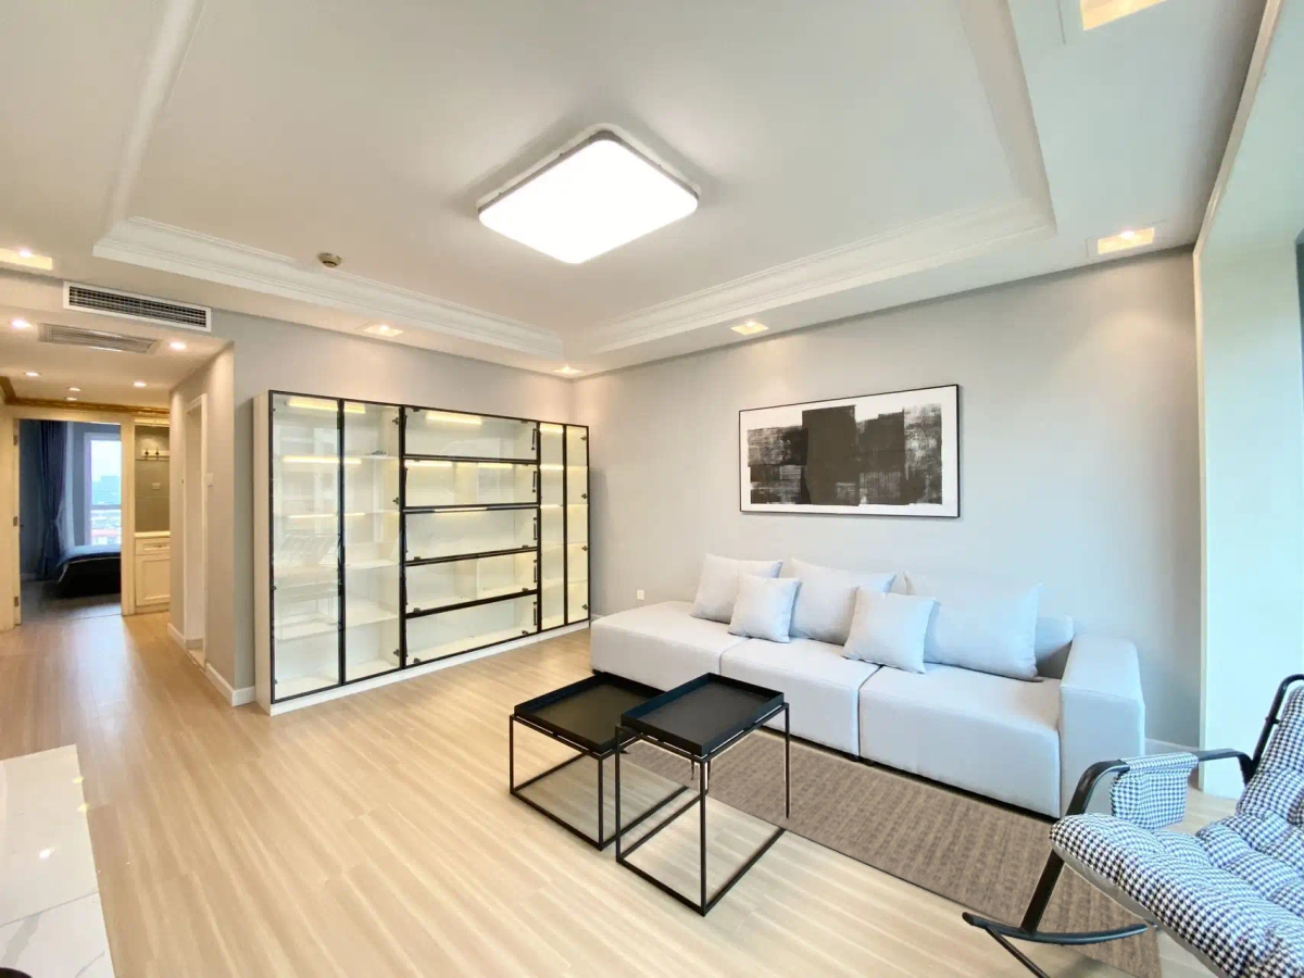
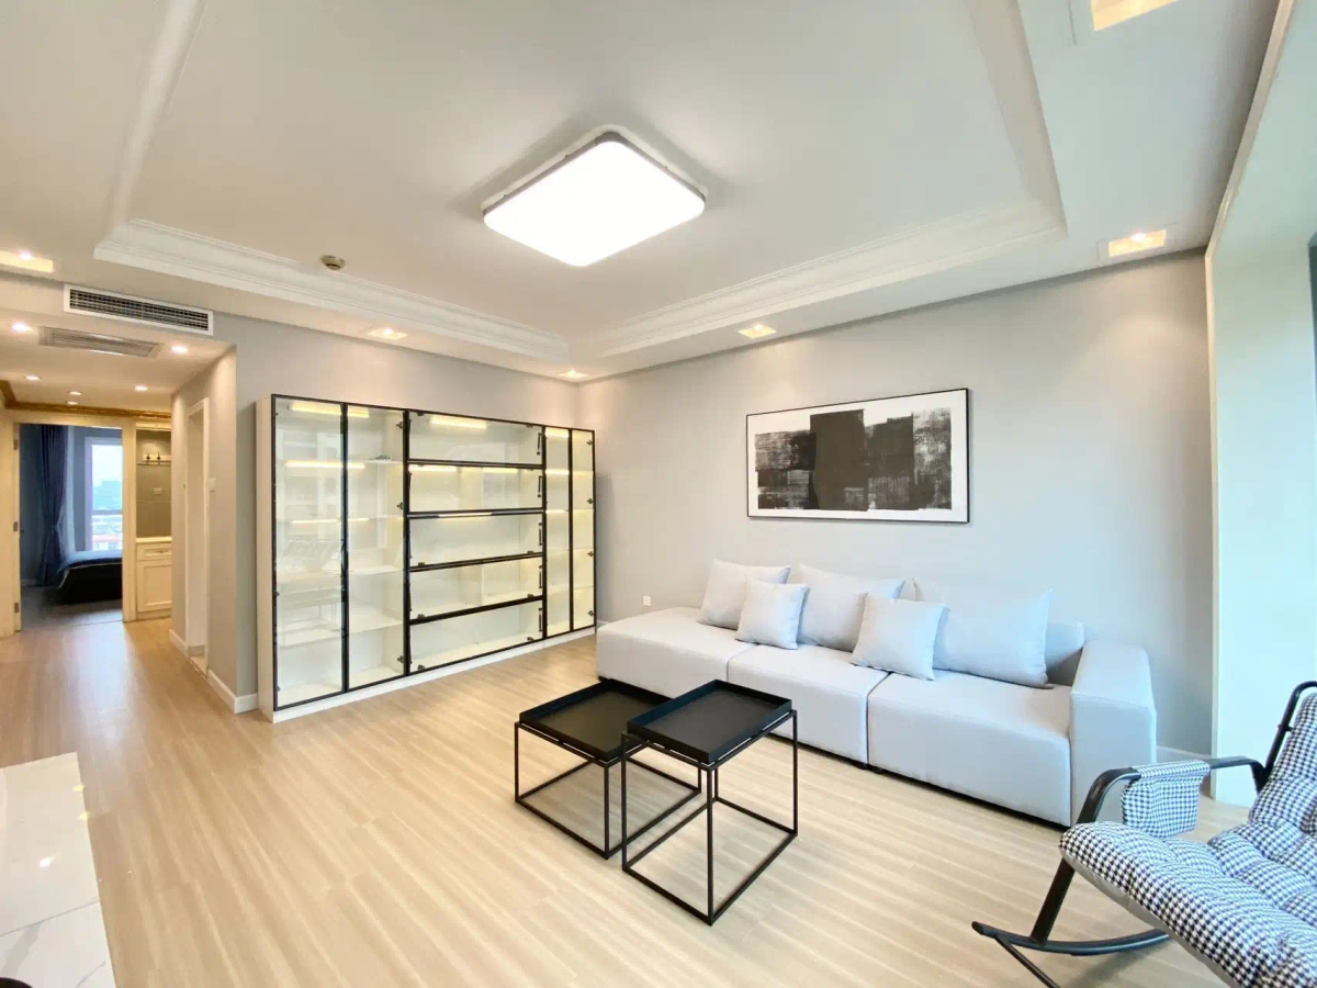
- rug [620,731,1164,978]
